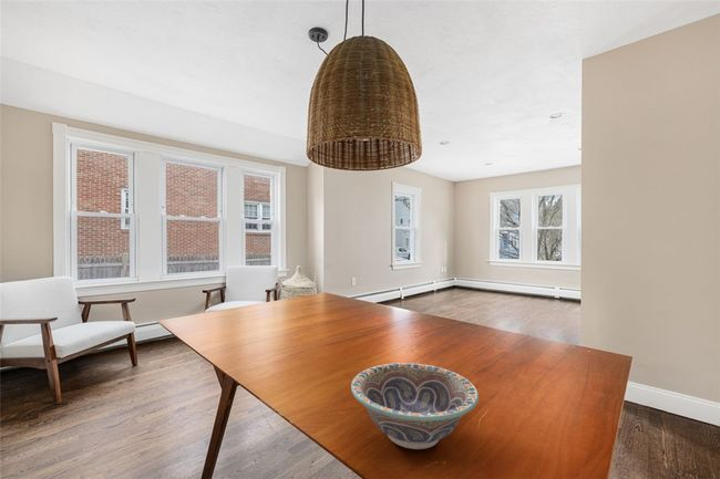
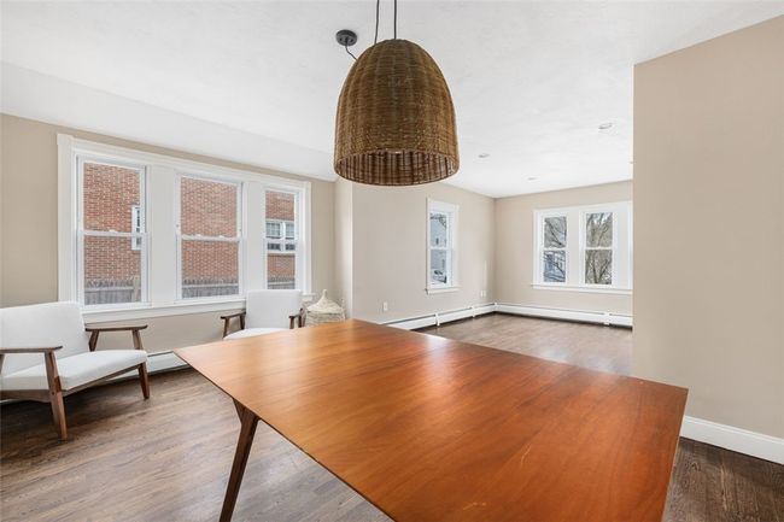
- decorative bowl [350,362,480,450]
